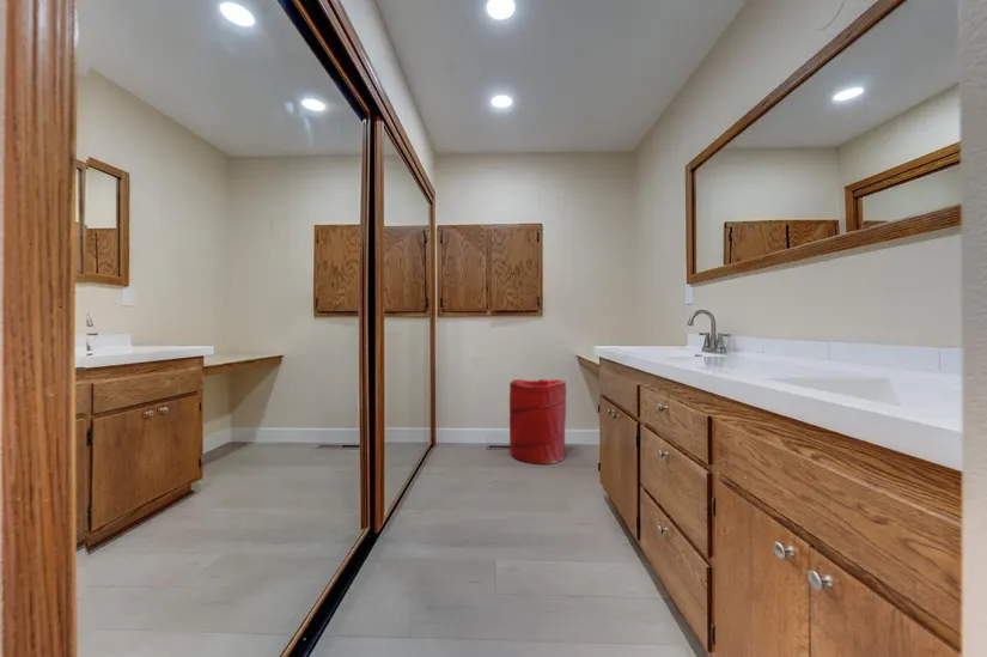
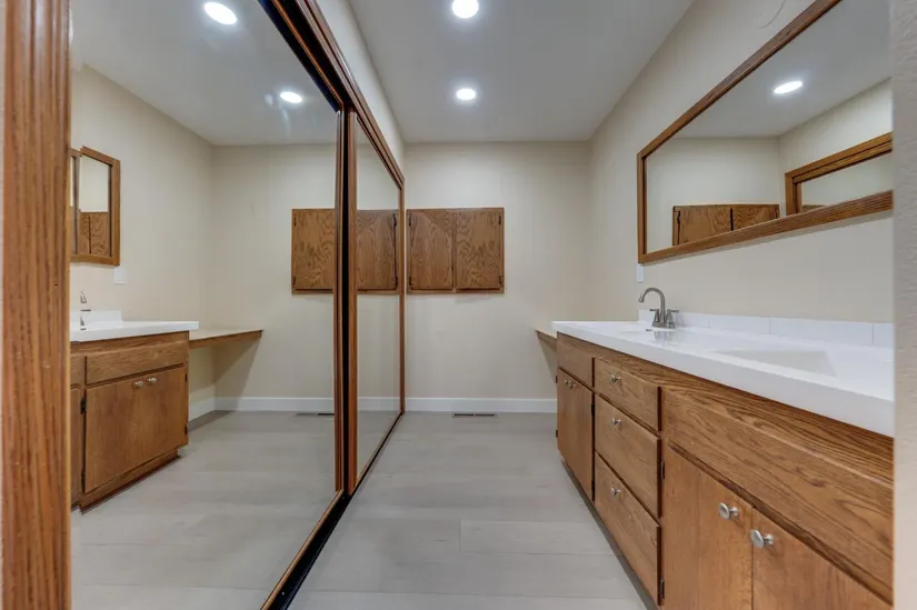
- laundry hamper [508,378,567,466]
